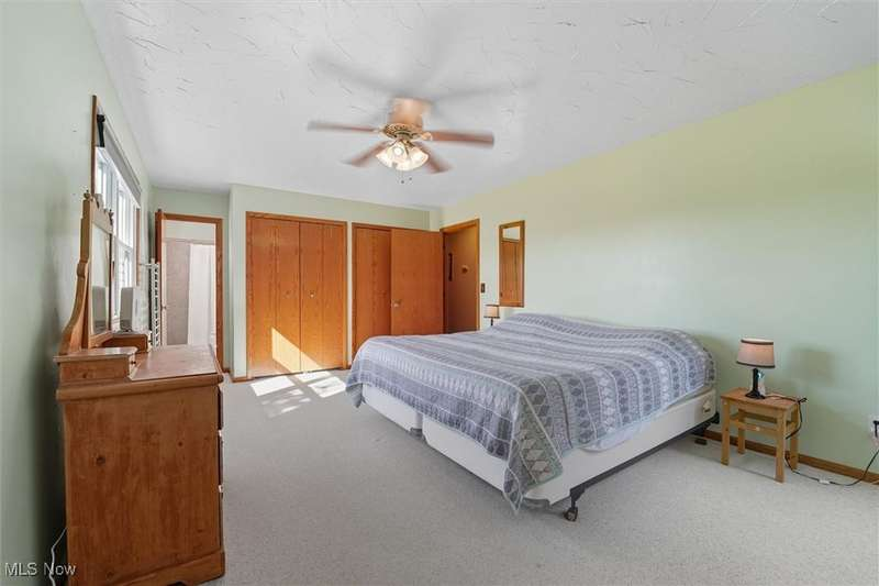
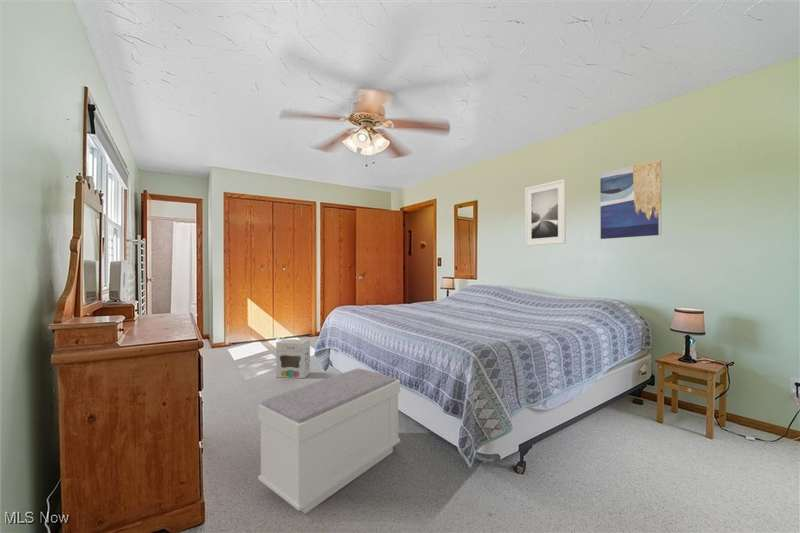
+ cardboard box [275,338,311,379]
+ wall art [599,159,662,240]
+ bench [257,368,401,515]
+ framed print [524,178,567,247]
